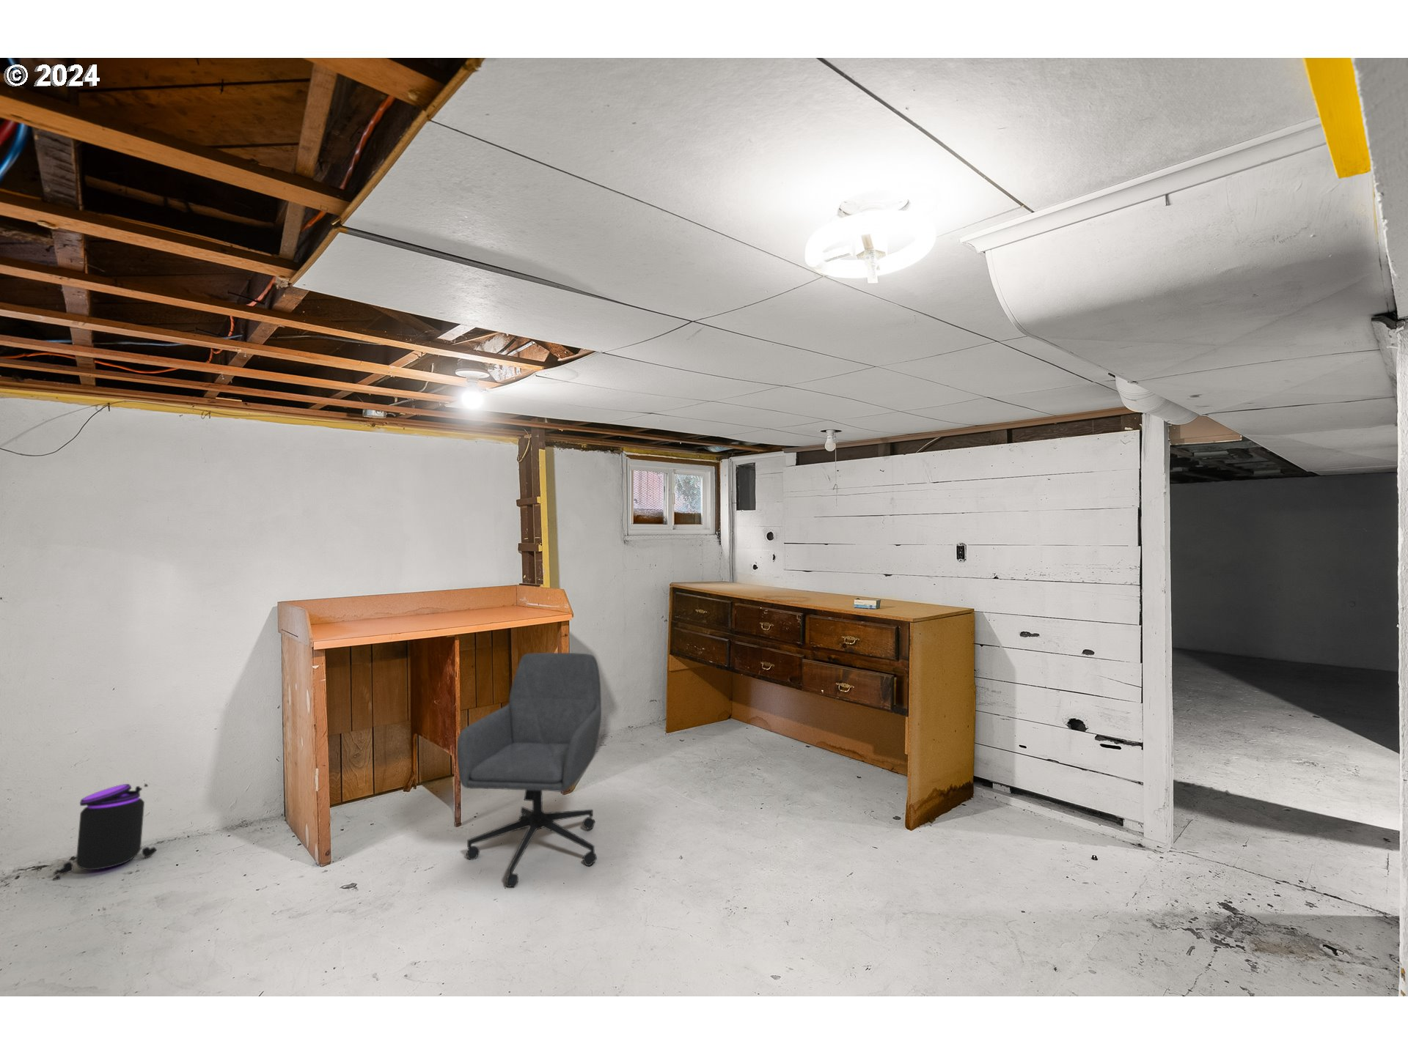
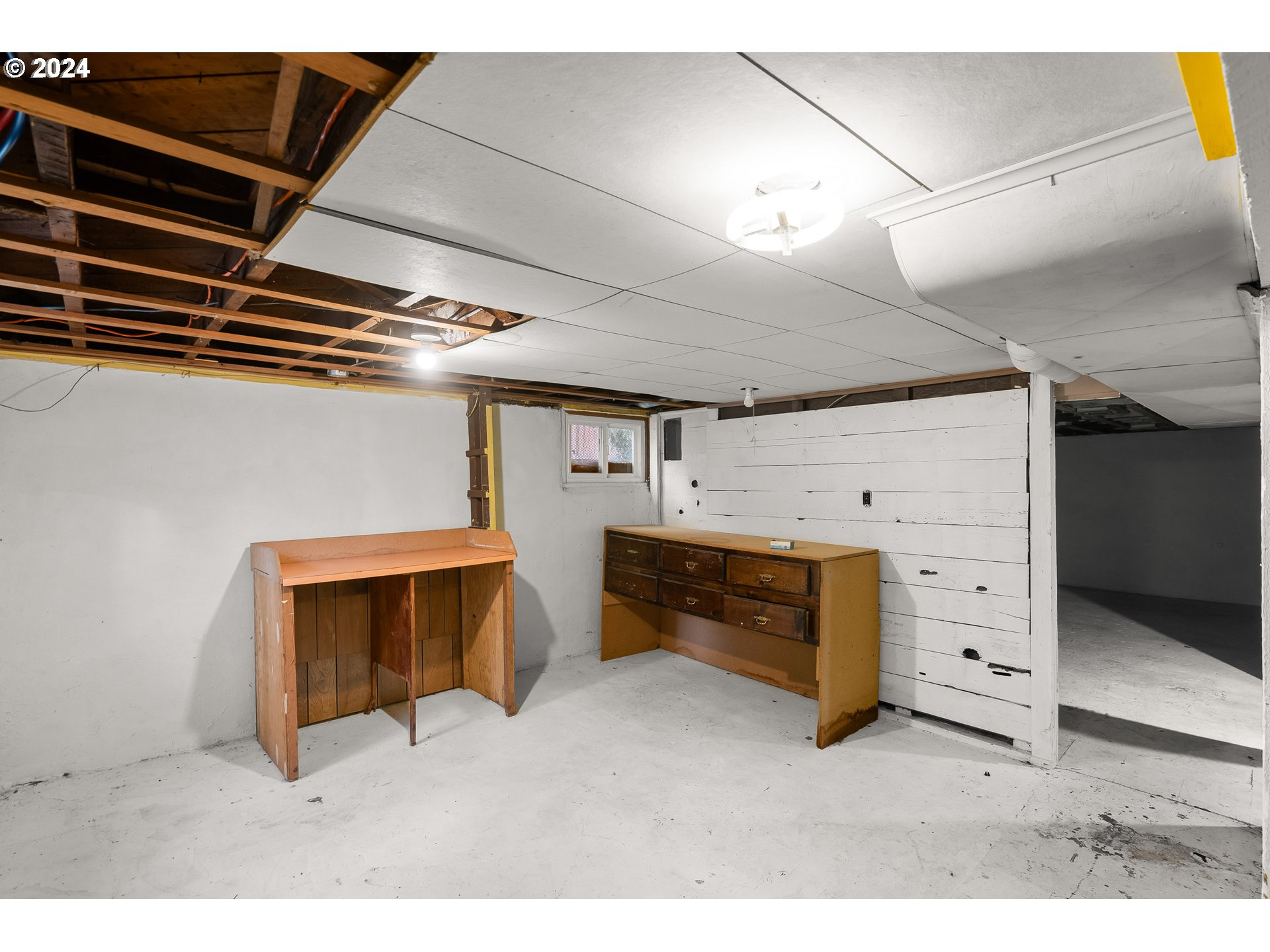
- trash can [52,783,157,881]
- office chair [456,652,602,888]
